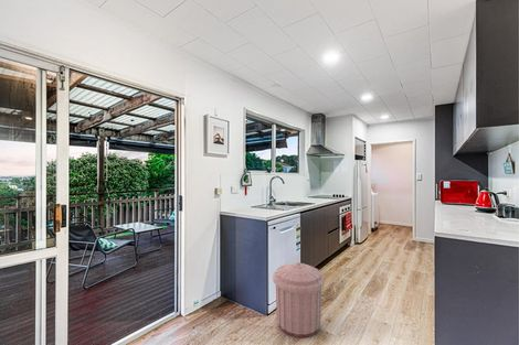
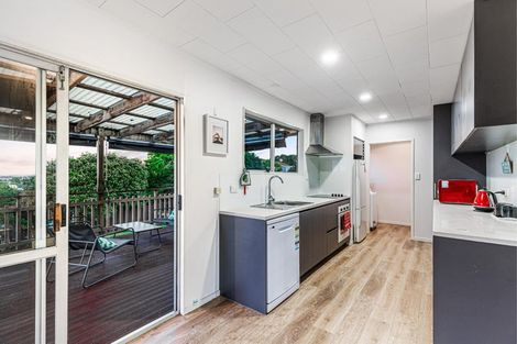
- trash can [272,261,326,339]
